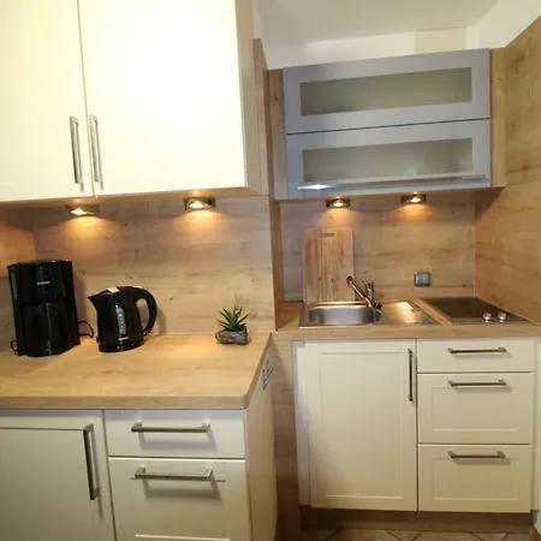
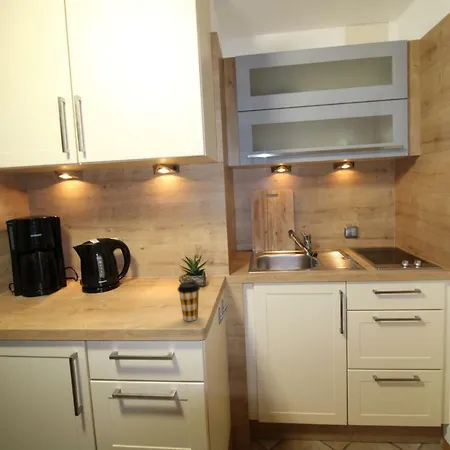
+ coffee cup [177,281,201,322]
